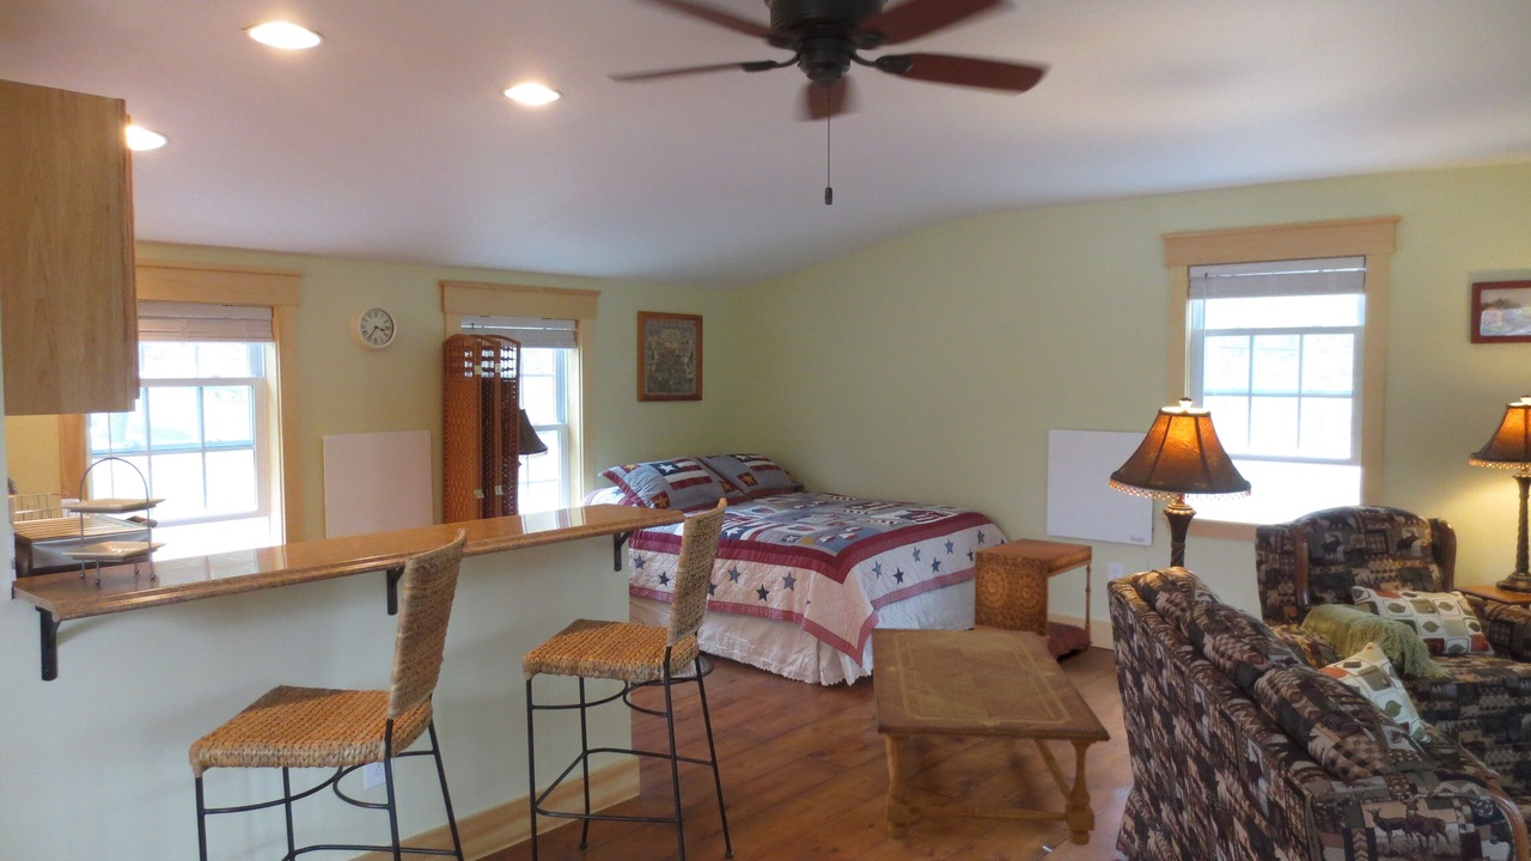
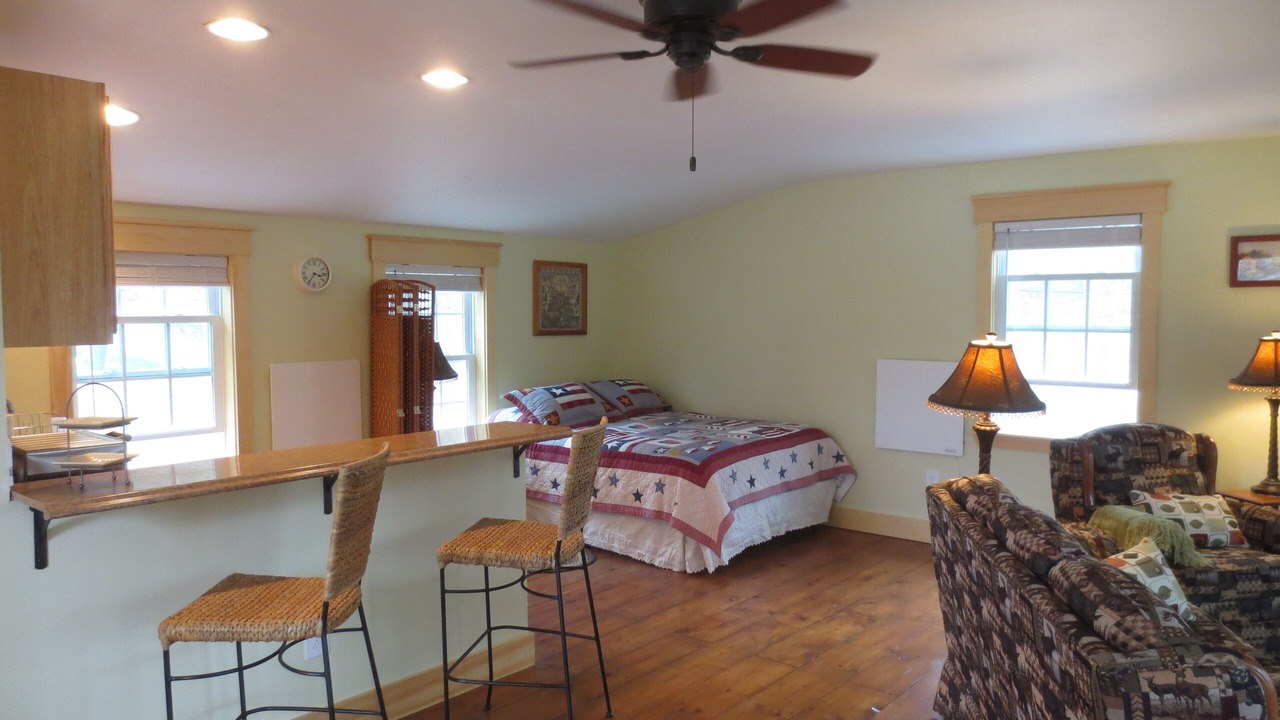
- coffee table [870,627,1112,847]
- canopy bed [971,537,1094,661]
